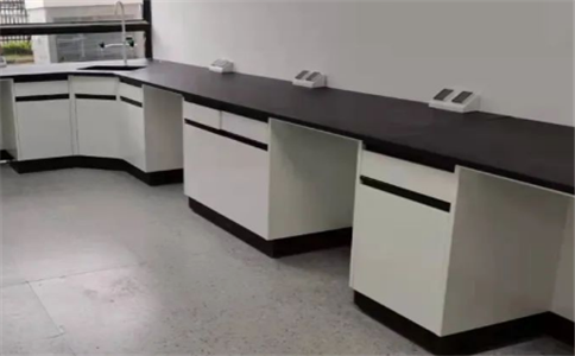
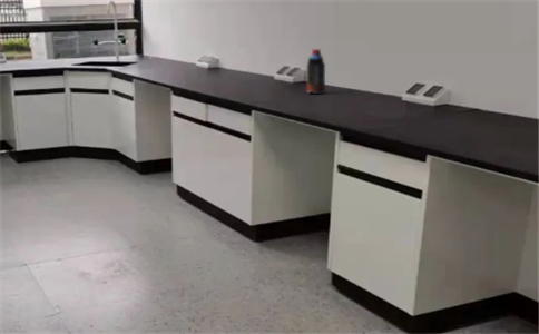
+ bottle [306,48,326,95]
